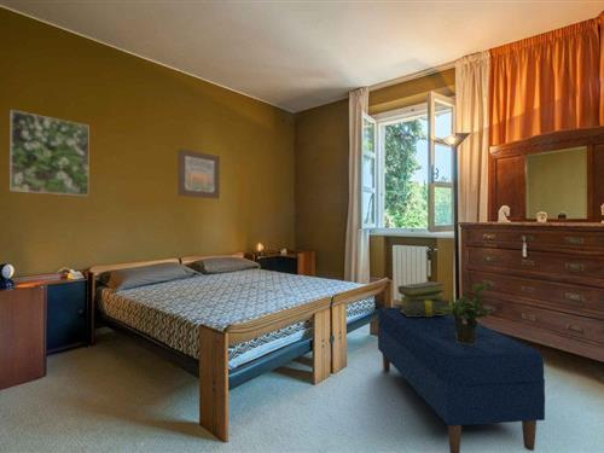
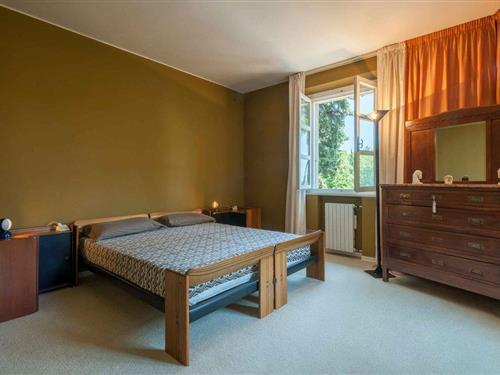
- bench [377,306,546,453]
- stack of books [396,280,449,316]
- potted plant [431,281,493,345]
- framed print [8,109,89,197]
- wall art [176,147,221,201]
